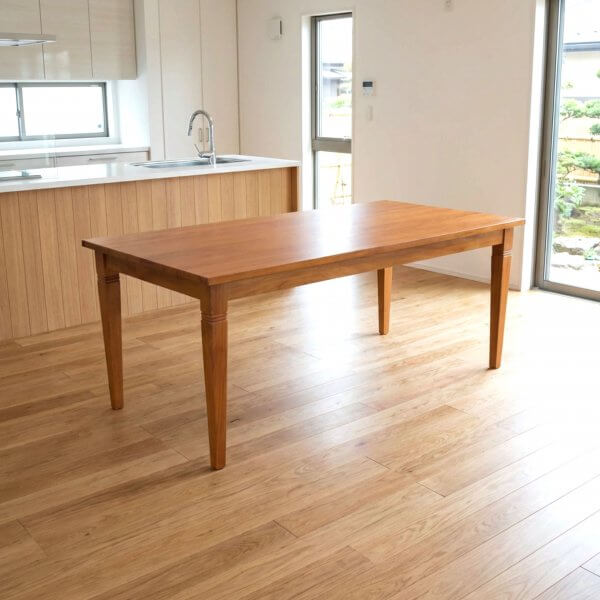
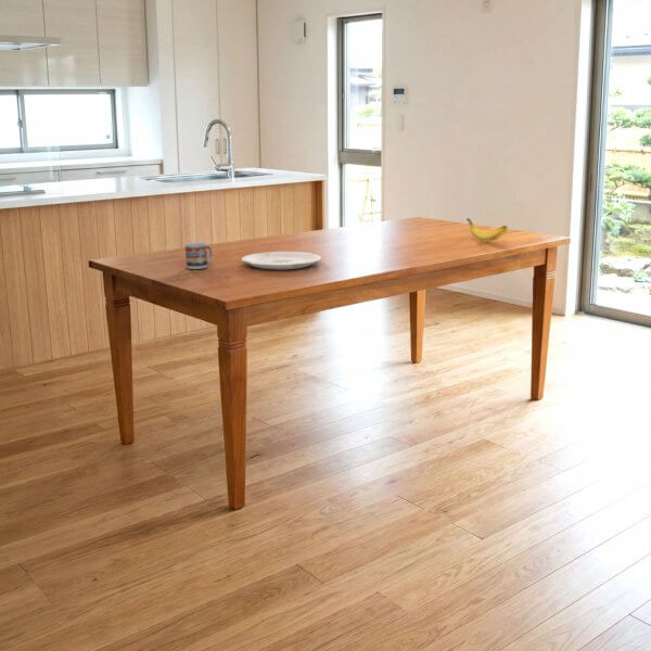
+ plate [241,251,322,270]
+ banana [465,217,509,243]
+ cup [183,242,214,270]
